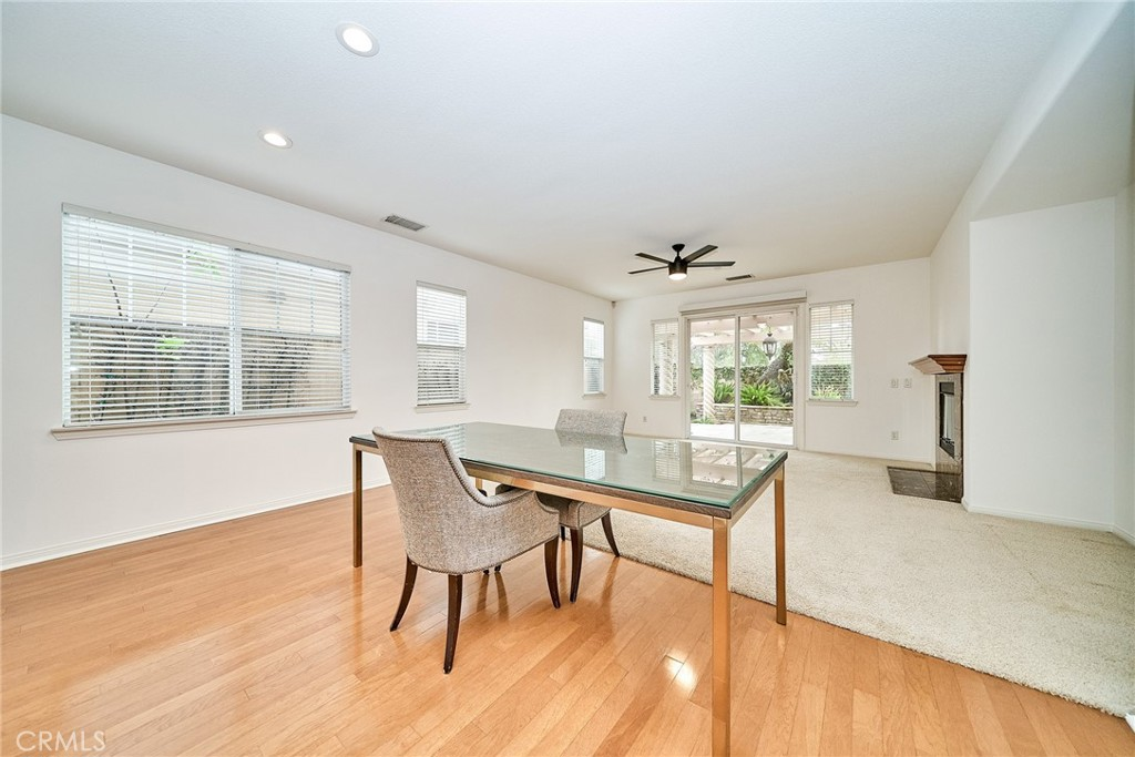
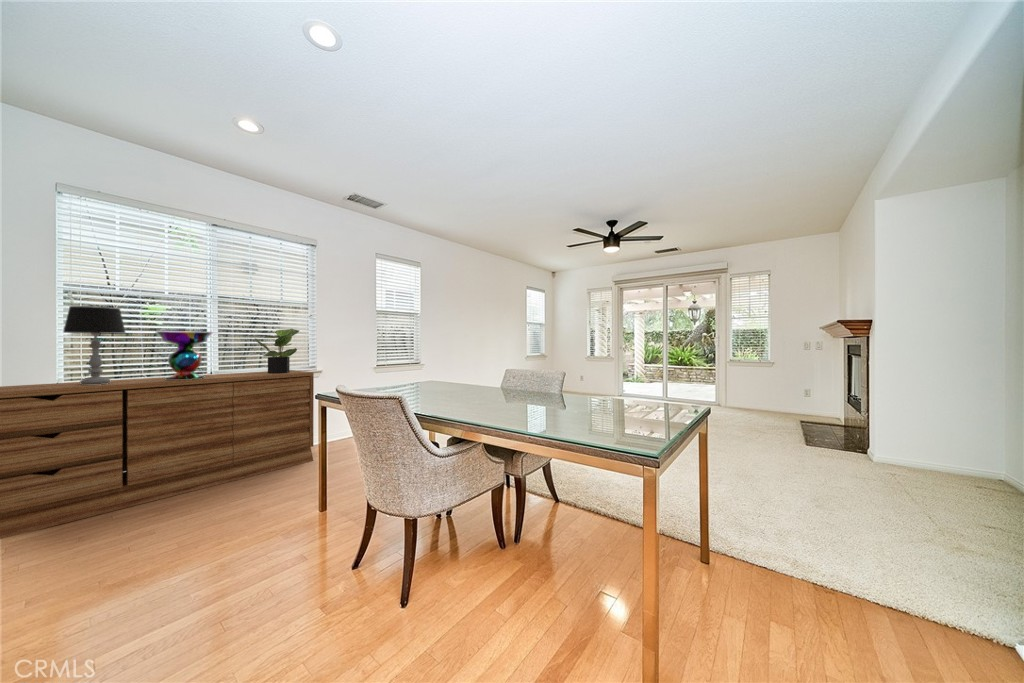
+ potted plant [254,328,301,374]
+ sideboard [0,369,315,540]
+ decorative bowl [155,330,214,380]
+ table lamp [62,305,127,385]
